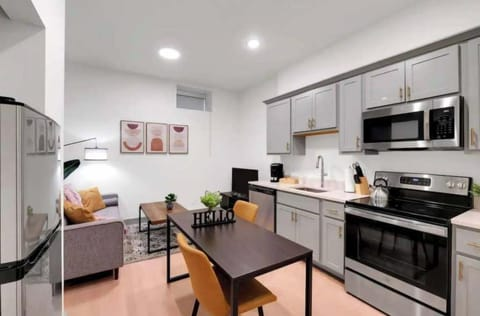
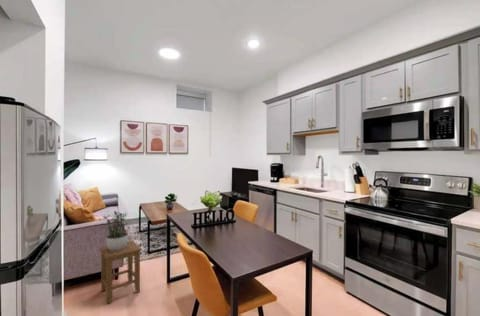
+ stool [99,239,143,305]
+ potted plant [102,210,129,251]
